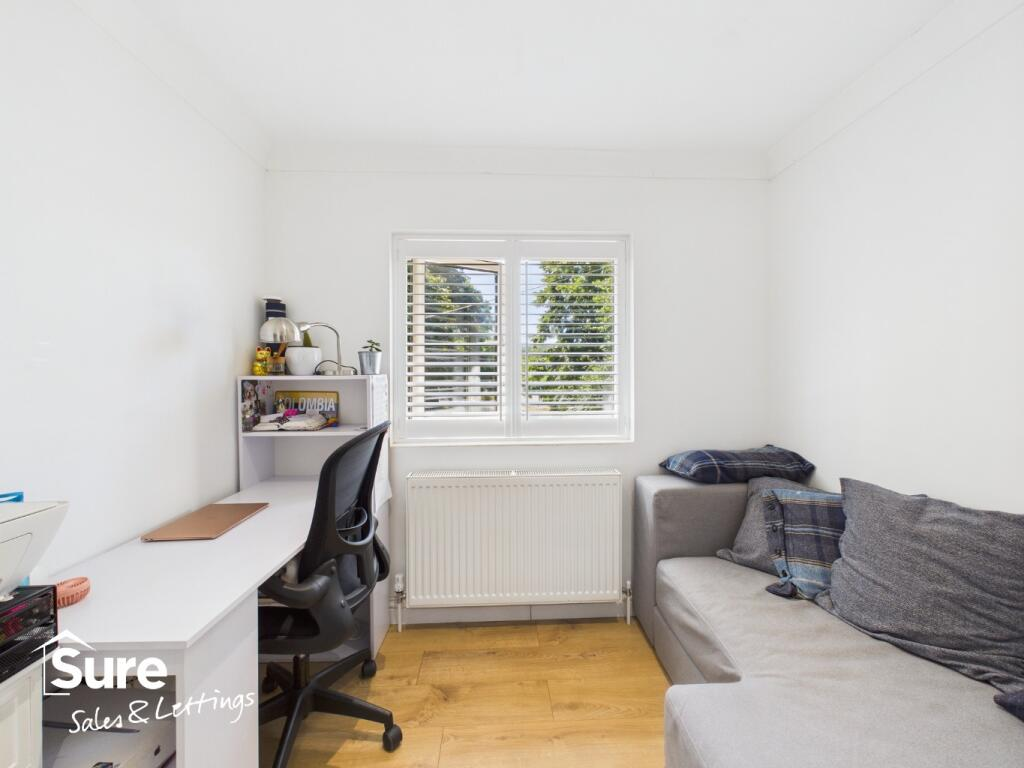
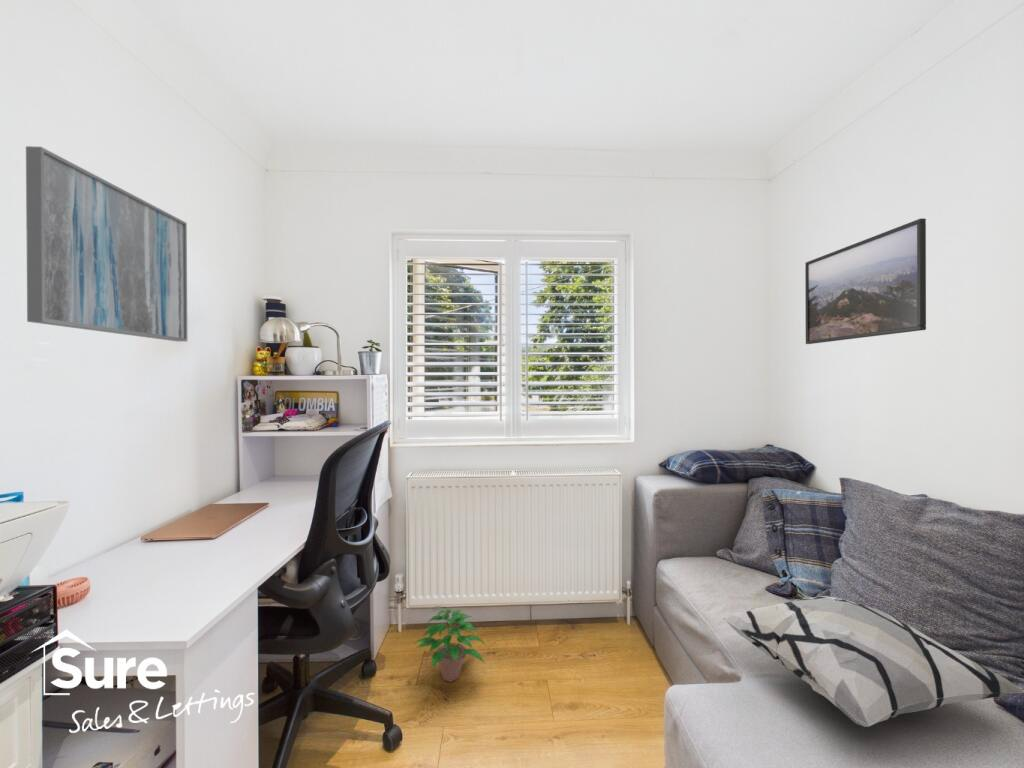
+ wall art [25,145,188,342]
+ potted plant [413,605,486,682]
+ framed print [804,218,927,345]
+ decorative pillow [722,595,1024,728]
